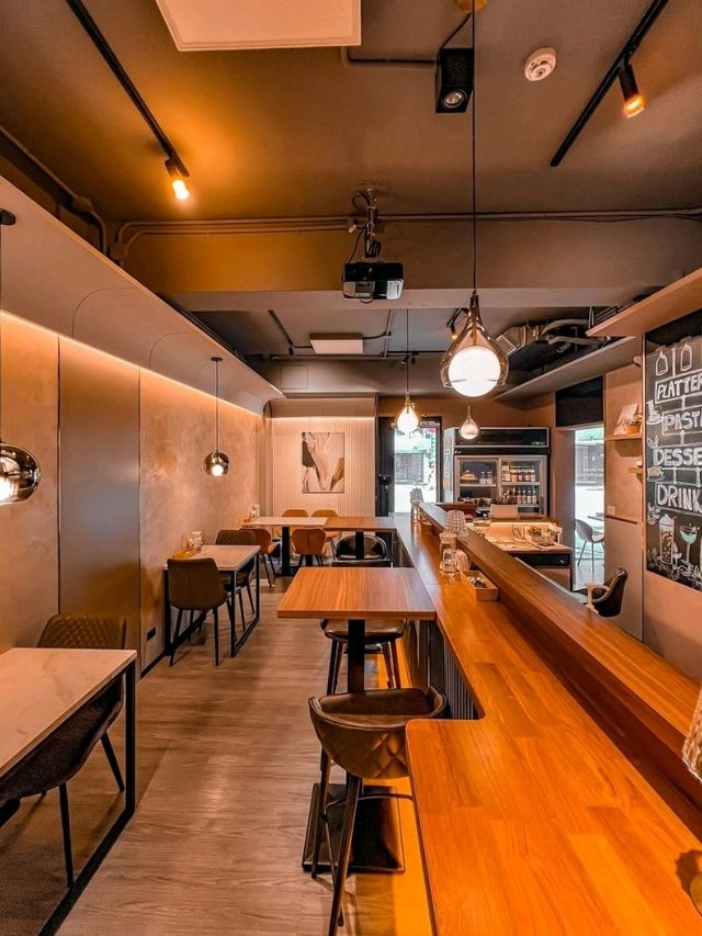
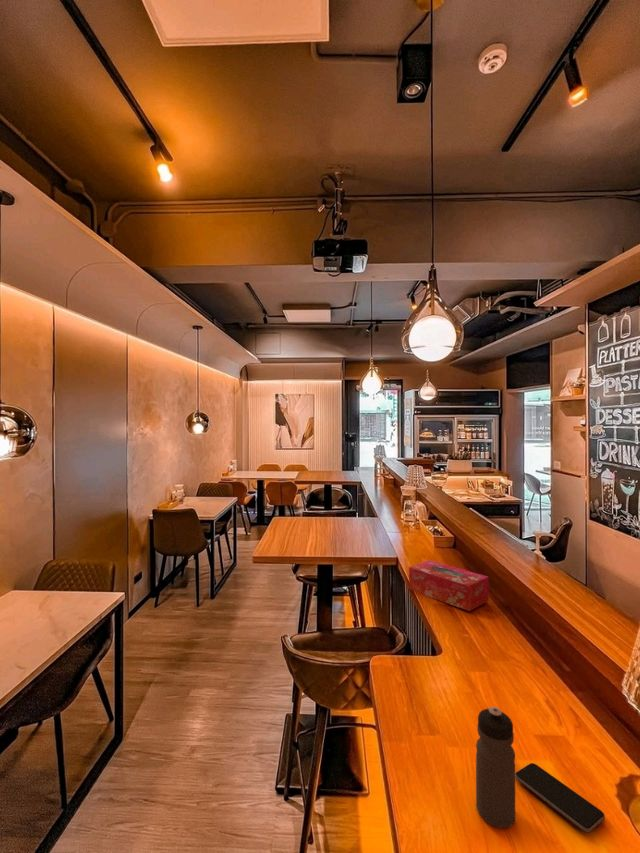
+ tissue box [408,559,490,612]
+ water bottle [475,706,516,829]
+ smartphone [515,762,606,833]
